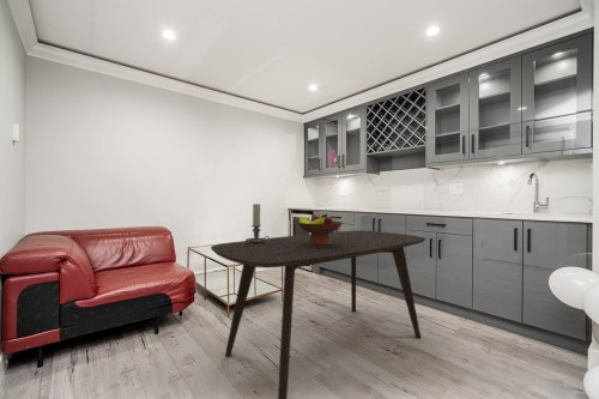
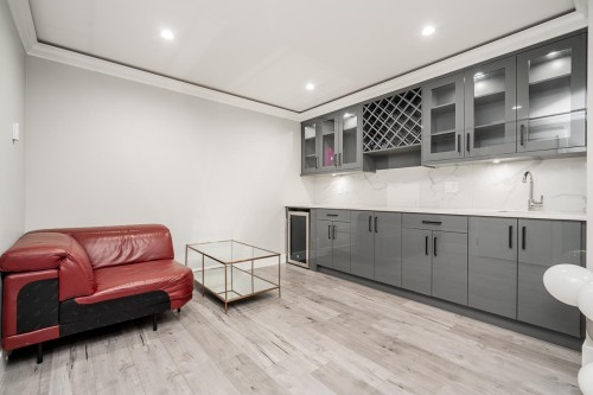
- fruit bowl [296,213,344,246]
- candle holder [244,202,271,244]
- dining table [210,229,426,399]
